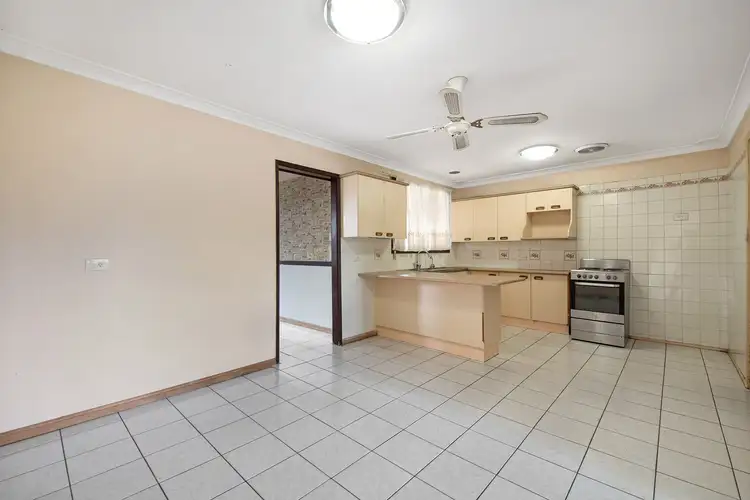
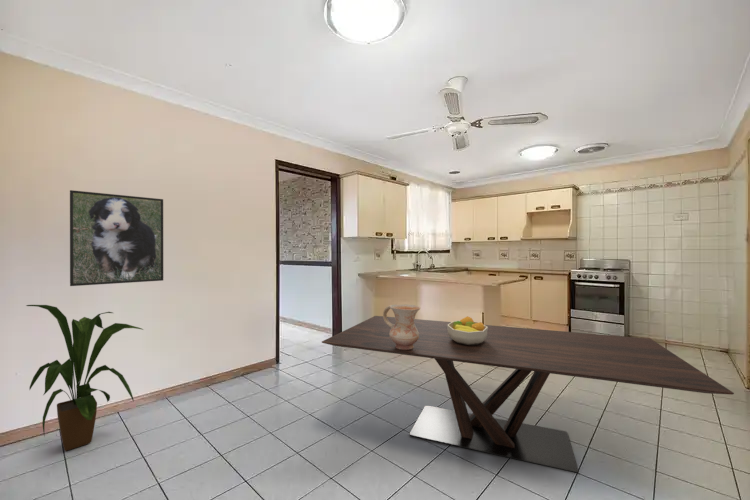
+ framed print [69,189,164,287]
+ dining table [321,315,735,474]
+ house plant [25,304,144,452]
+ ceramic jug [382,303,421,350]
+ fruit bowl [447,316,488,345]
